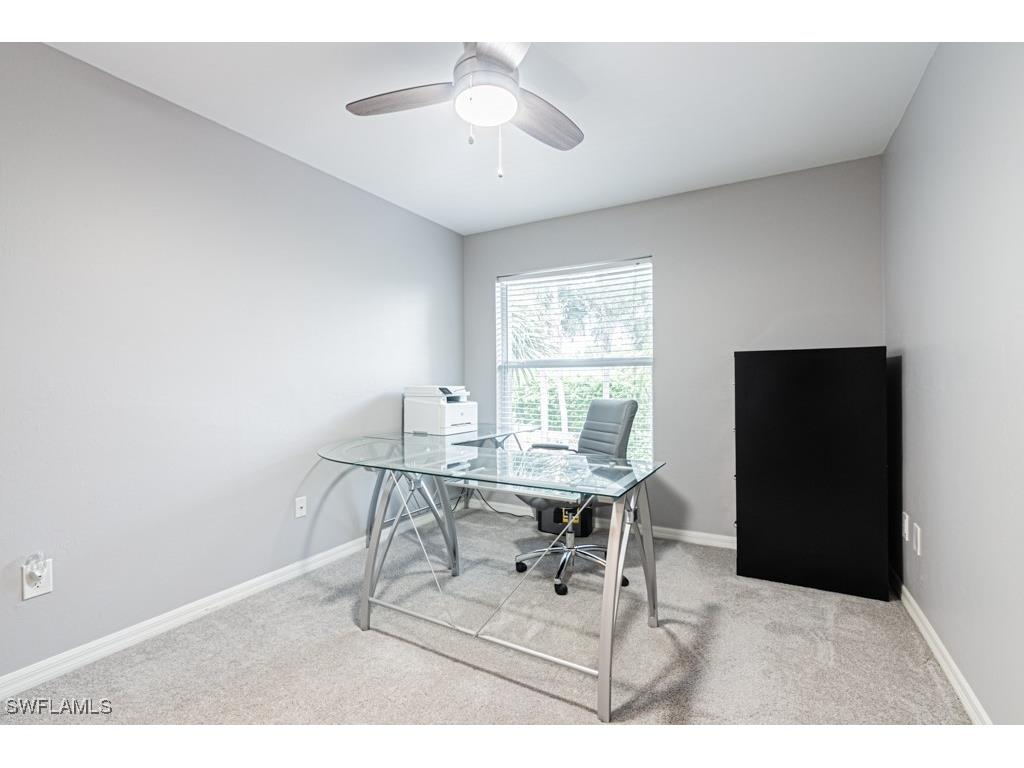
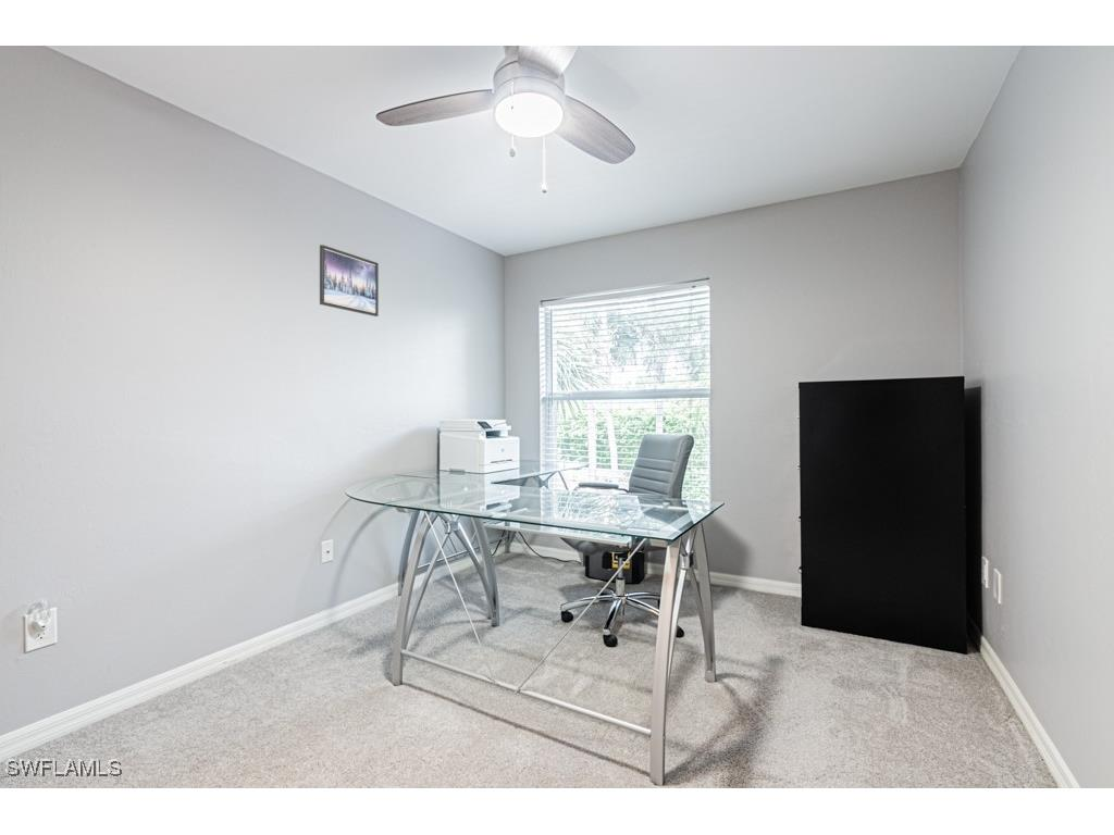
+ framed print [319,244,380,317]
